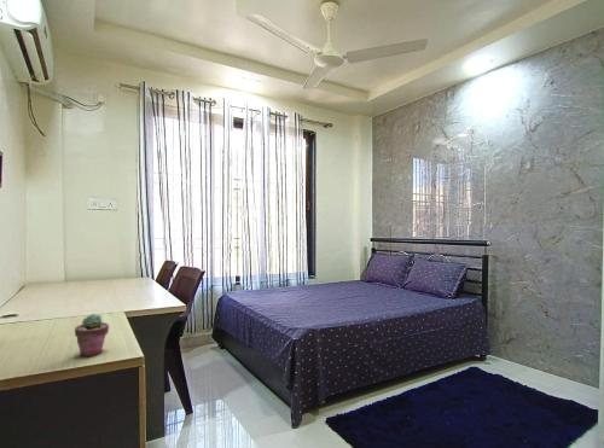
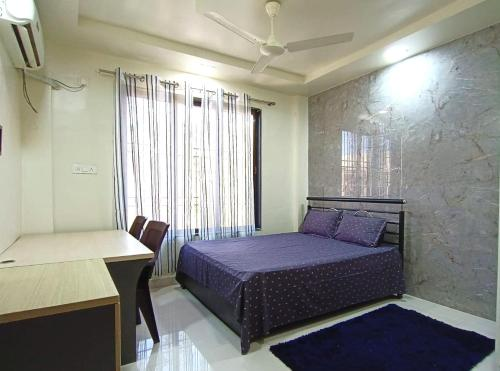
- potted succulent [74,313,110,357]
